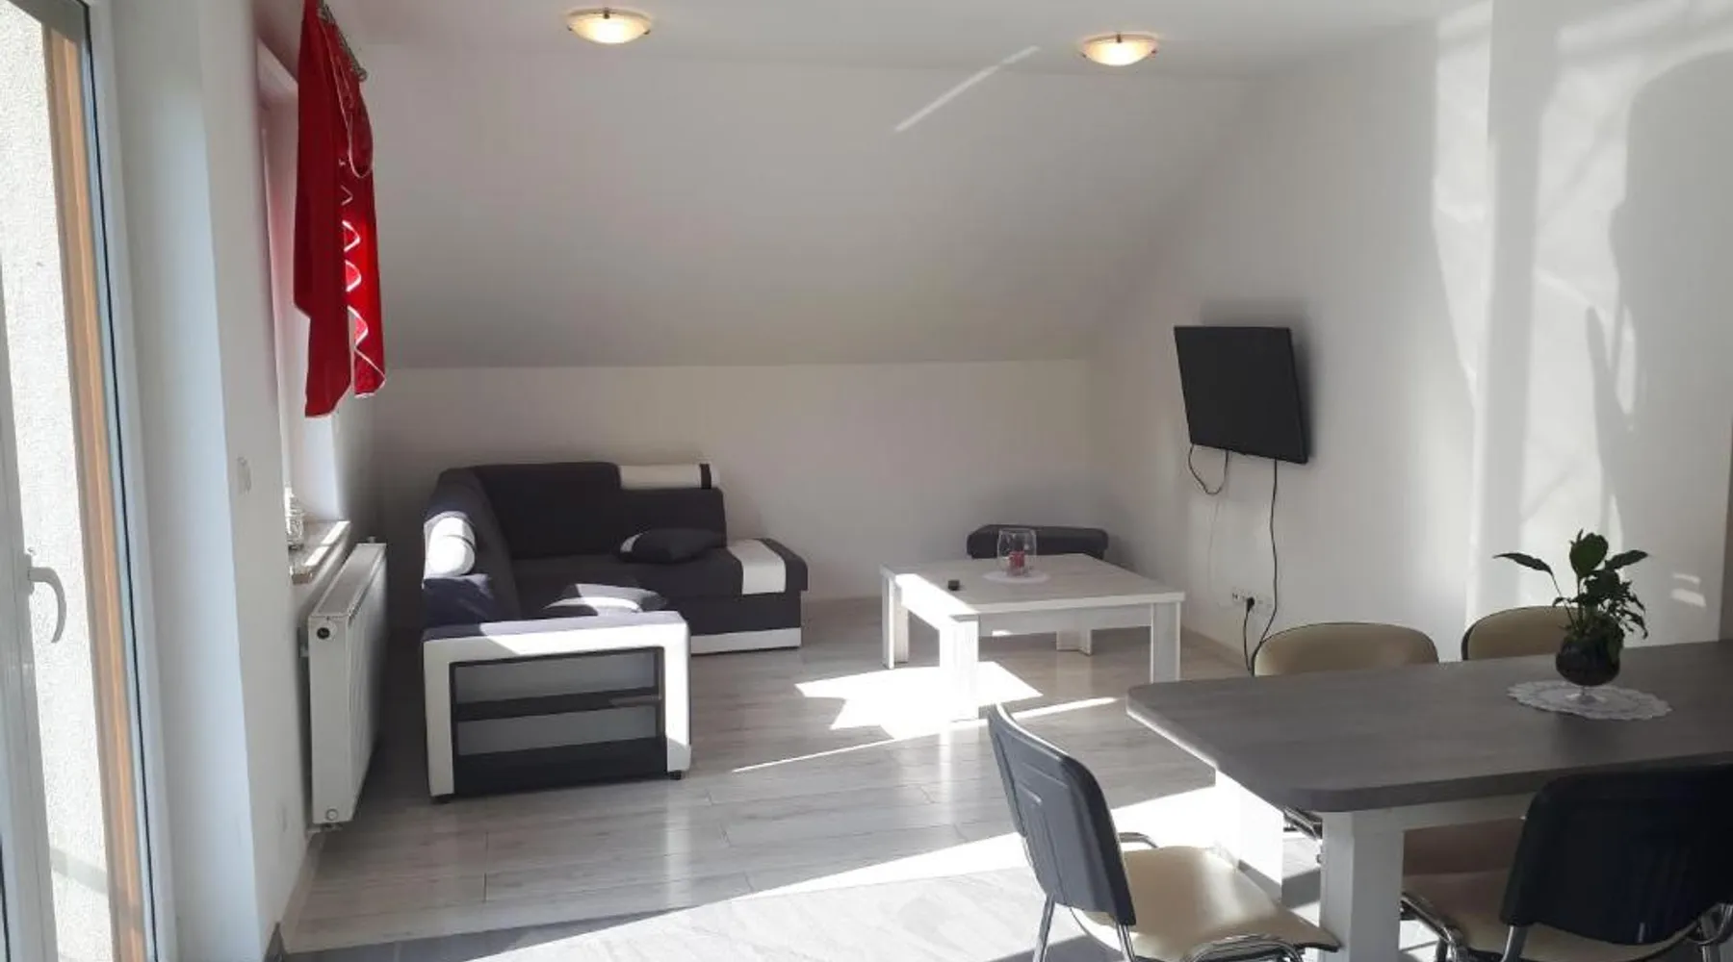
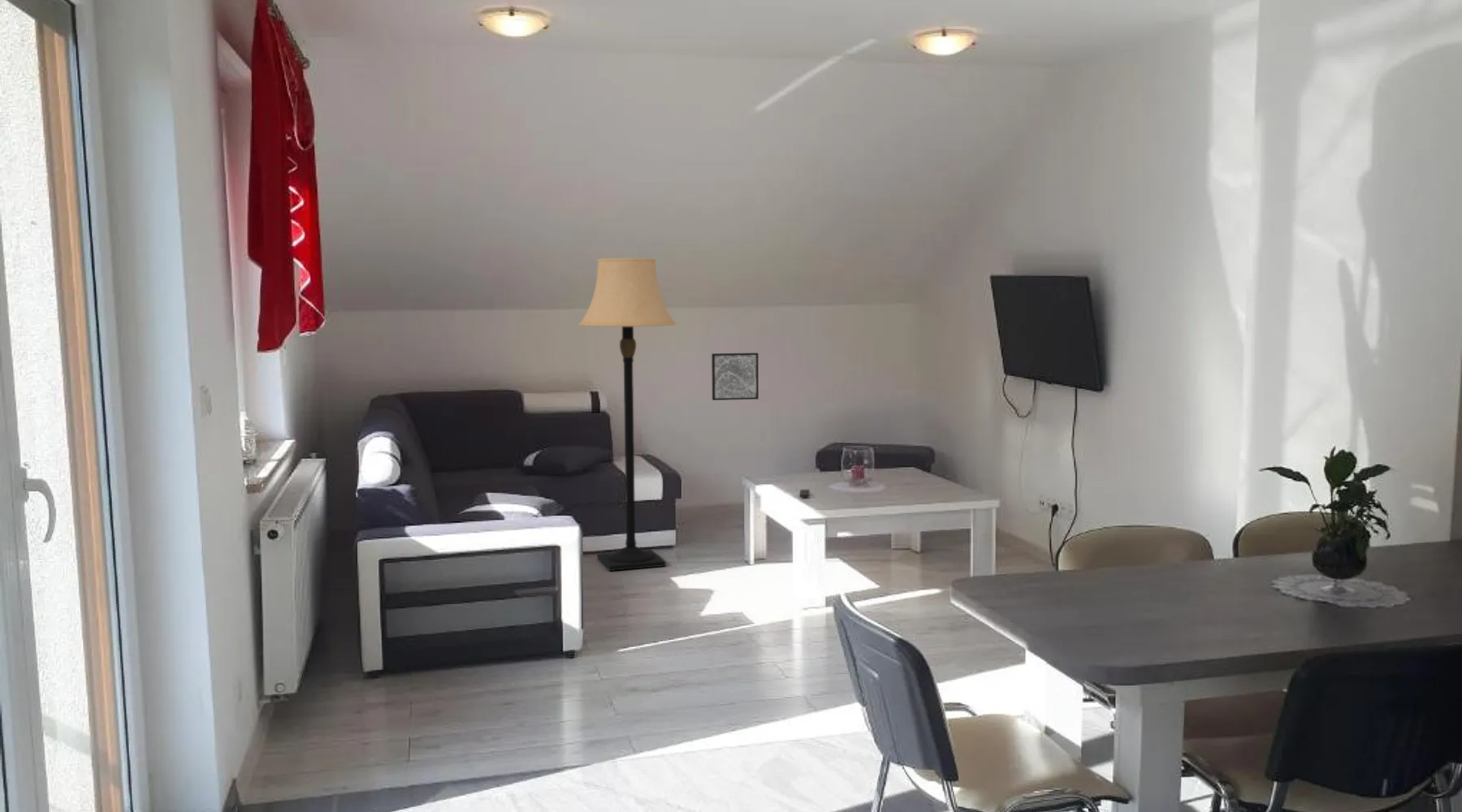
+ wall art [711,352,759,401]
+ lamp [577,257,677,572]
